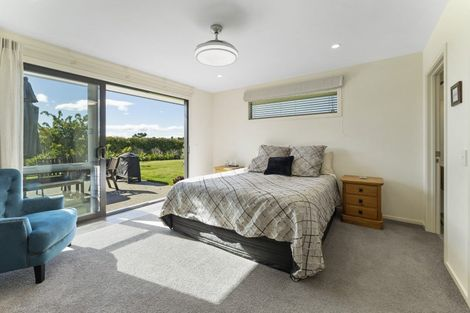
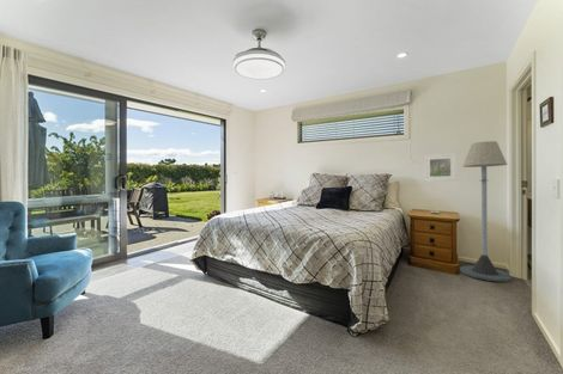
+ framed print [424,152,458,183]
+ floor lamp [459,140,513,282]
